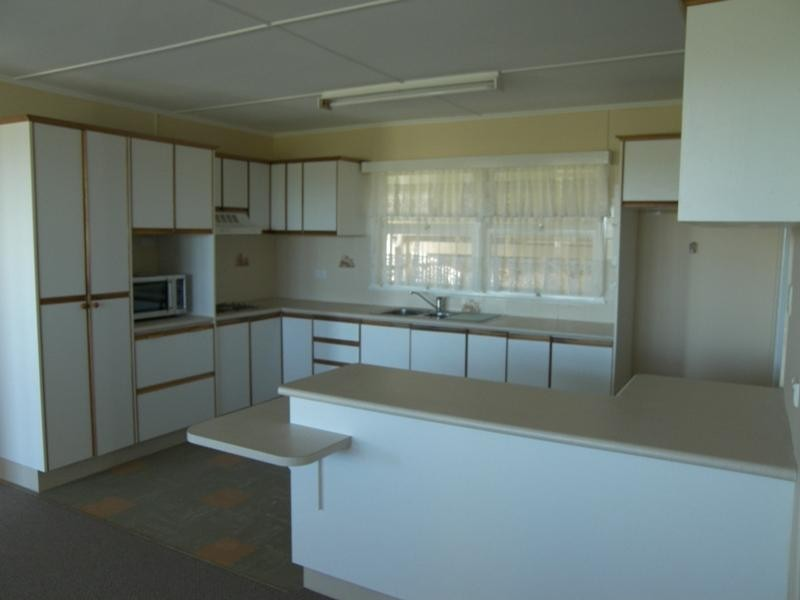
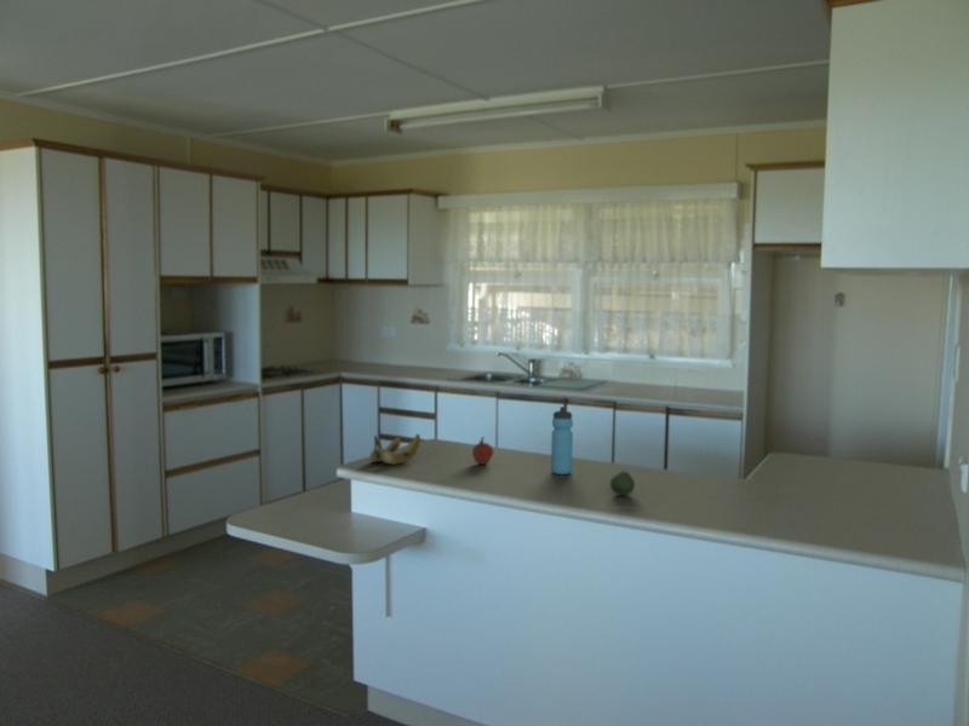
+ fruit [471,436,494,466]
+ banana [368,433,422,466]
+ fruit [609,471,636,497]
+ water bottle [550,405,574,476]
